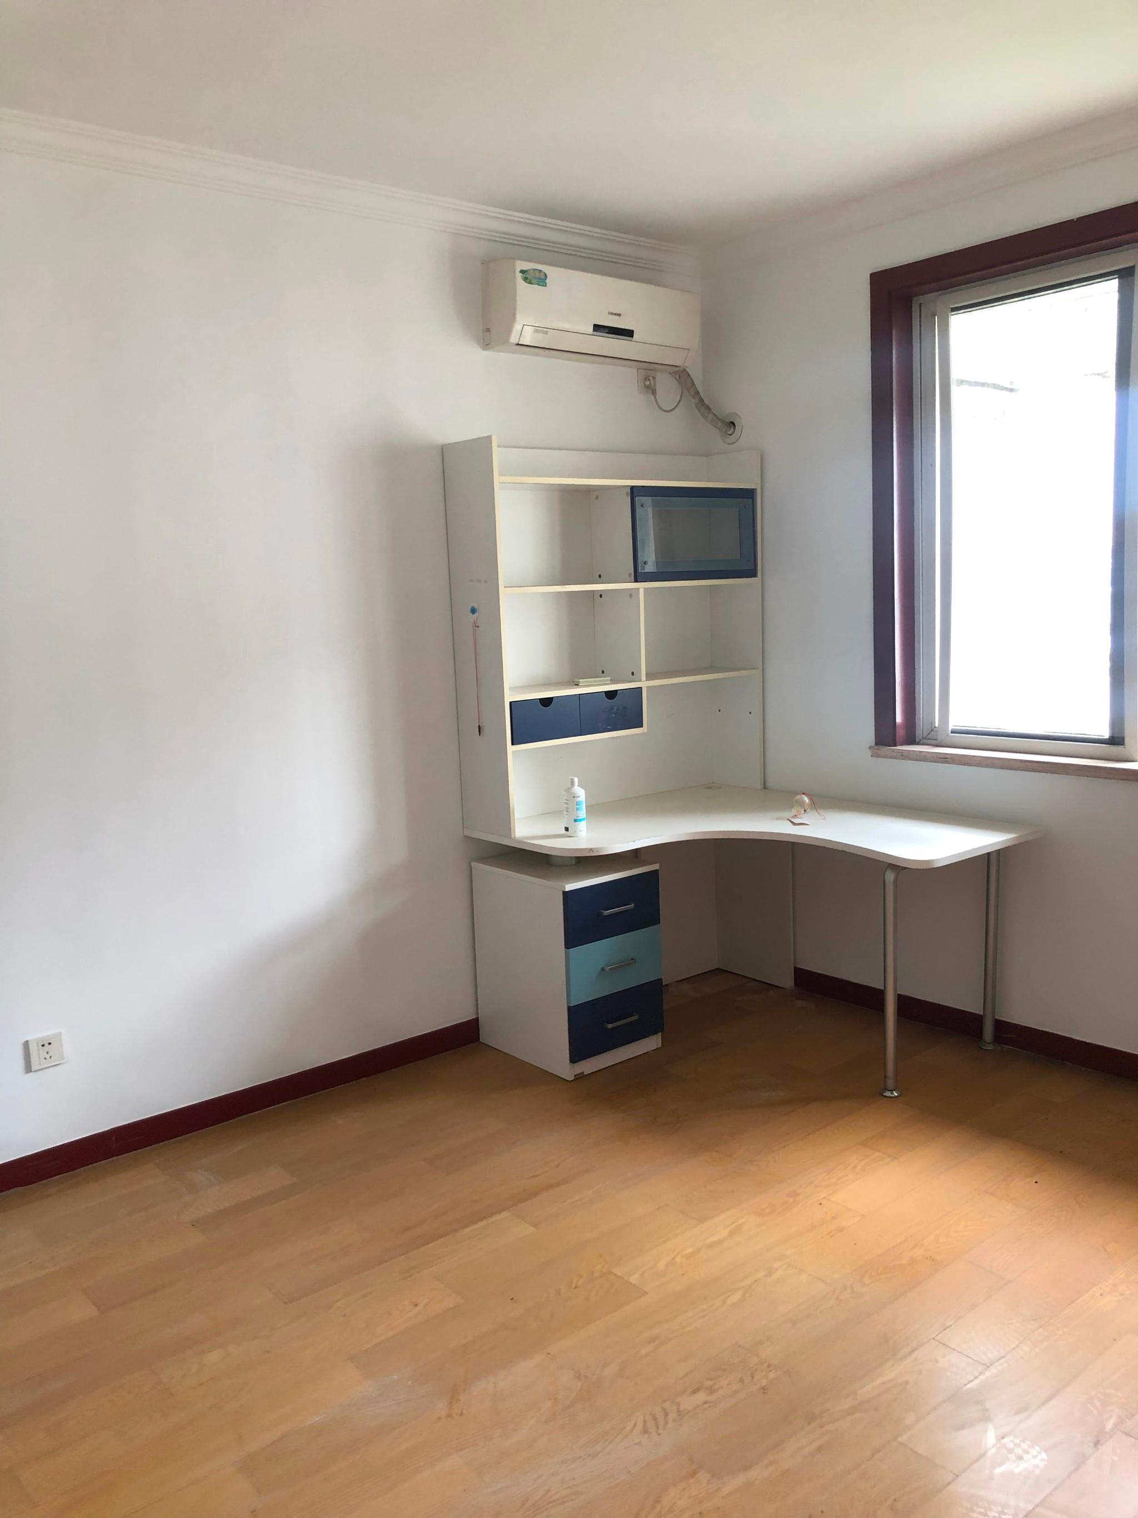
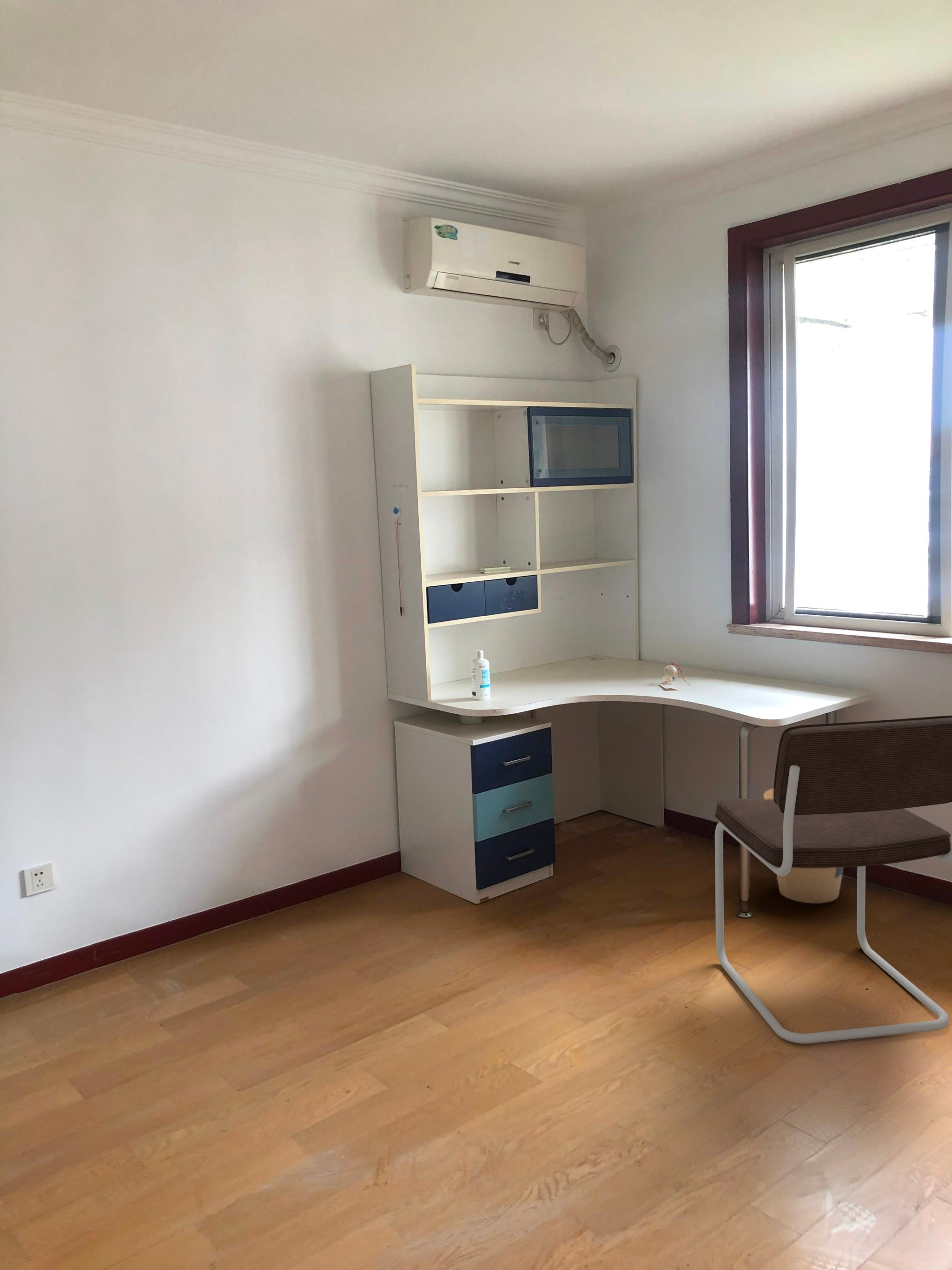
+ trash can [763,788,844,904]
+ chair [714,715,952,1044]
